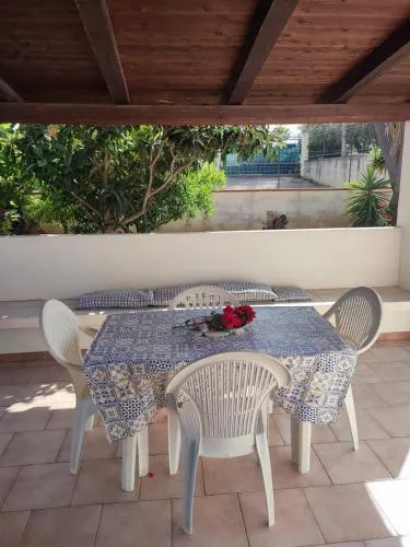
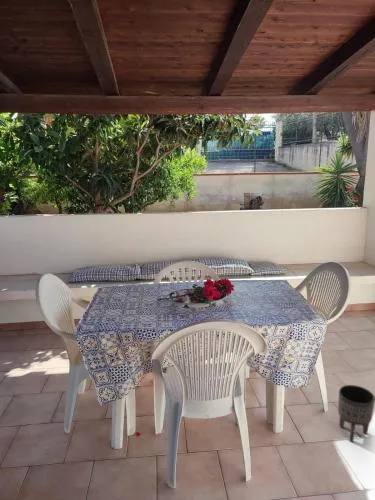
+ planter [337,384,375,443]
